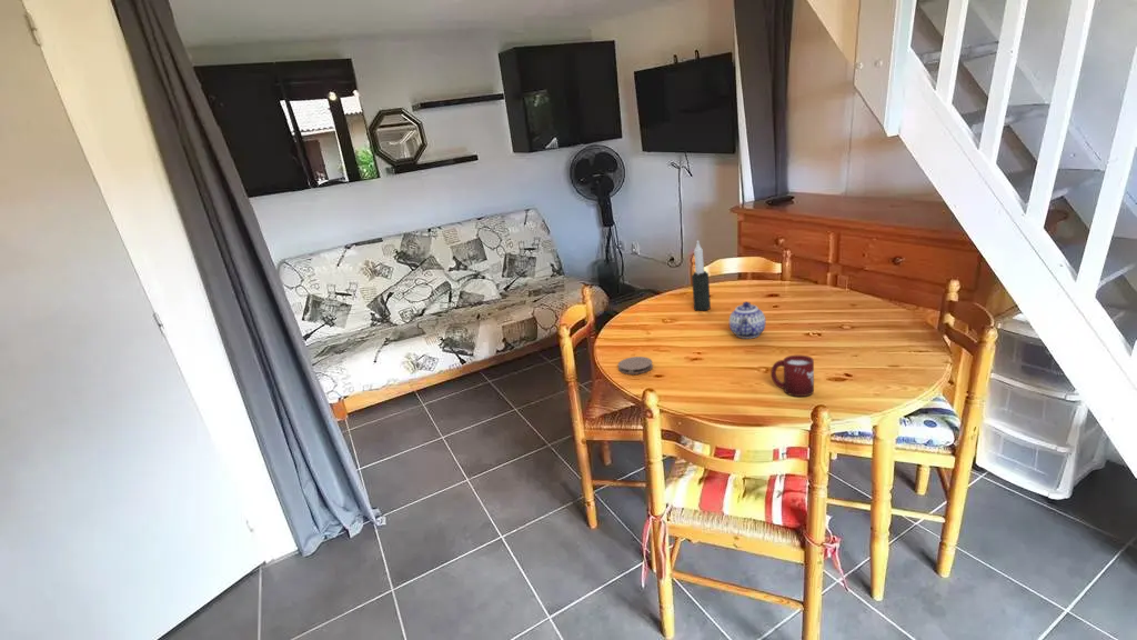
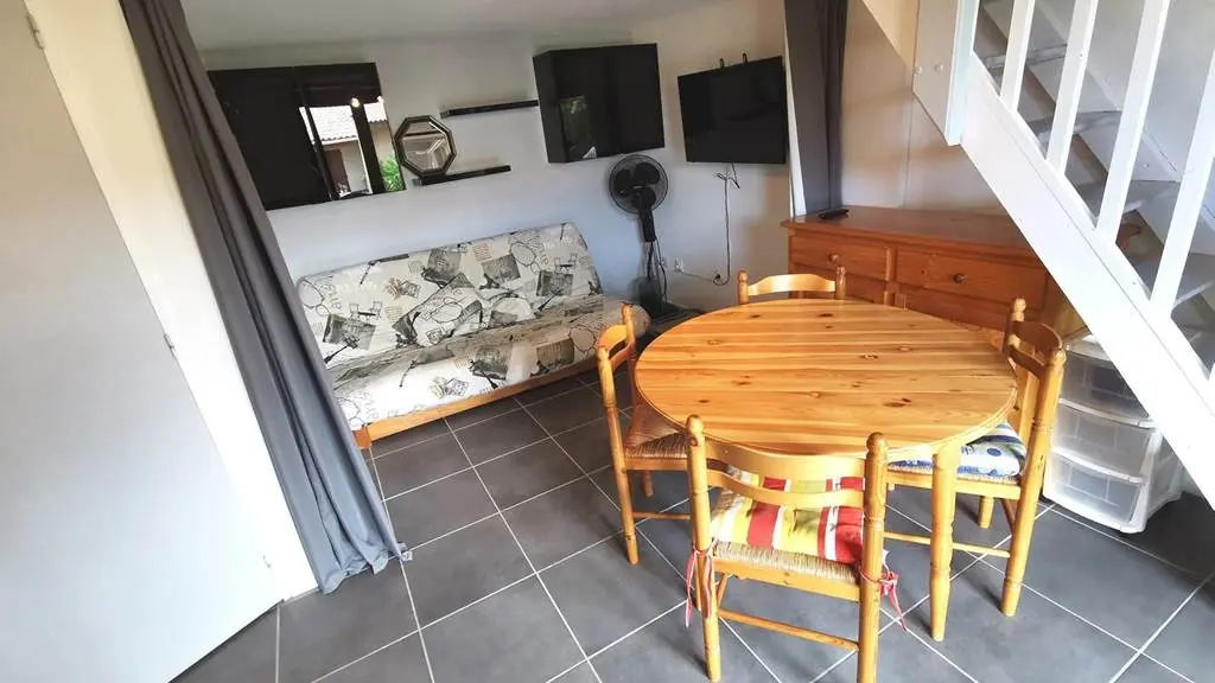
- cup [769,354,815,398]
- teapot [728,301,767,340]
- coaster [617,356,654,376]
- candle [691,239,712,311]
